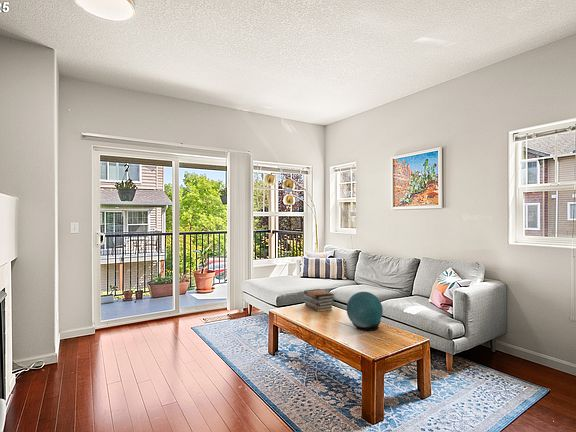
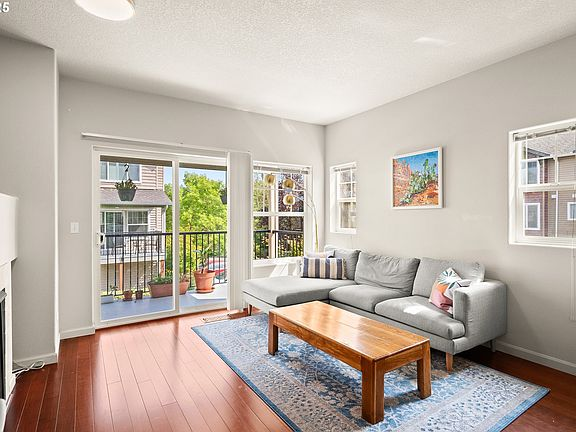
- book stack [303,288,335,313]
- decorative orb [346,291,384,332]
